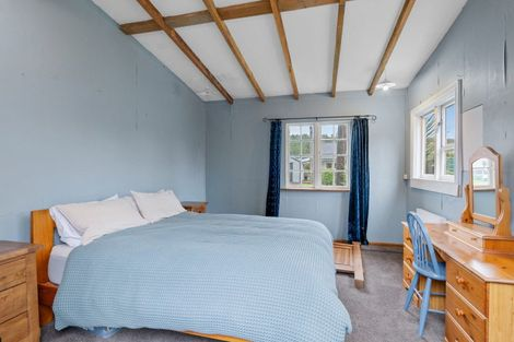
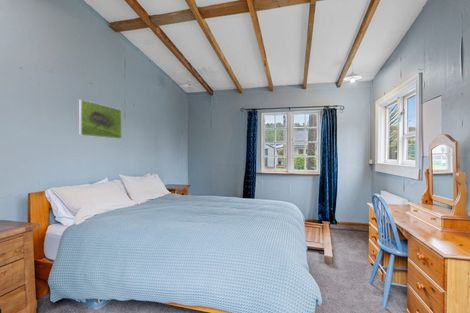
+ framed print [78,99,123,140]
